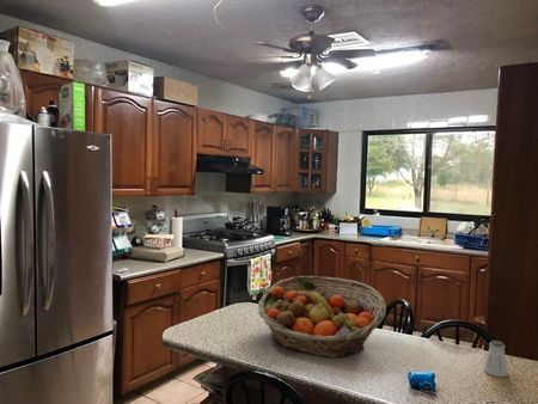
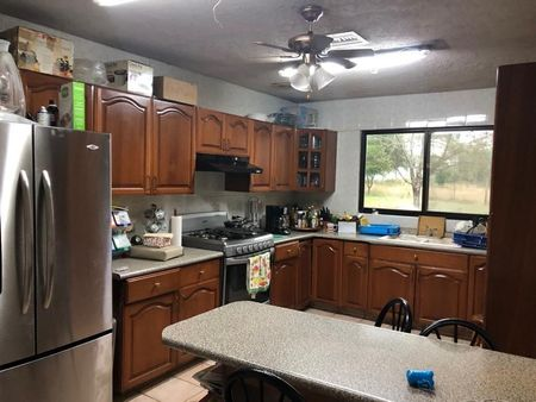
- saltshaker [482,339,509,378]
- fruit basket [257,275,387,359]
